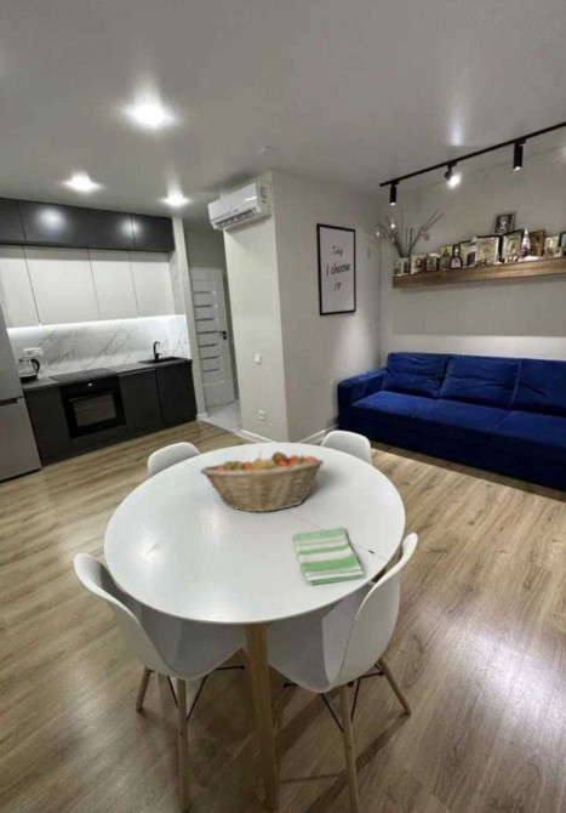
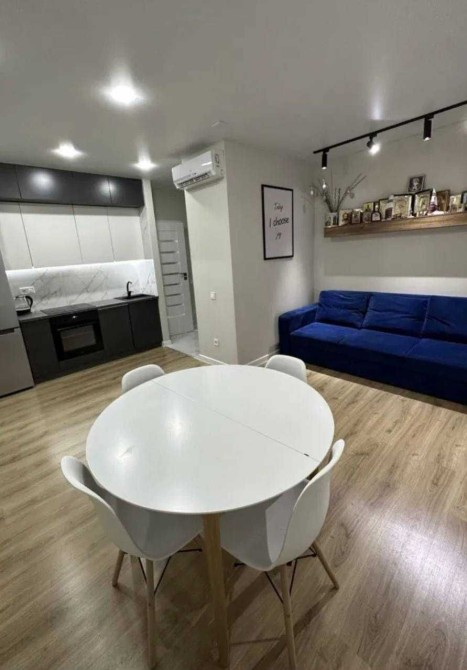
- fruit basket [199,450,325,513]
- dish towel [292,525,366,586]
